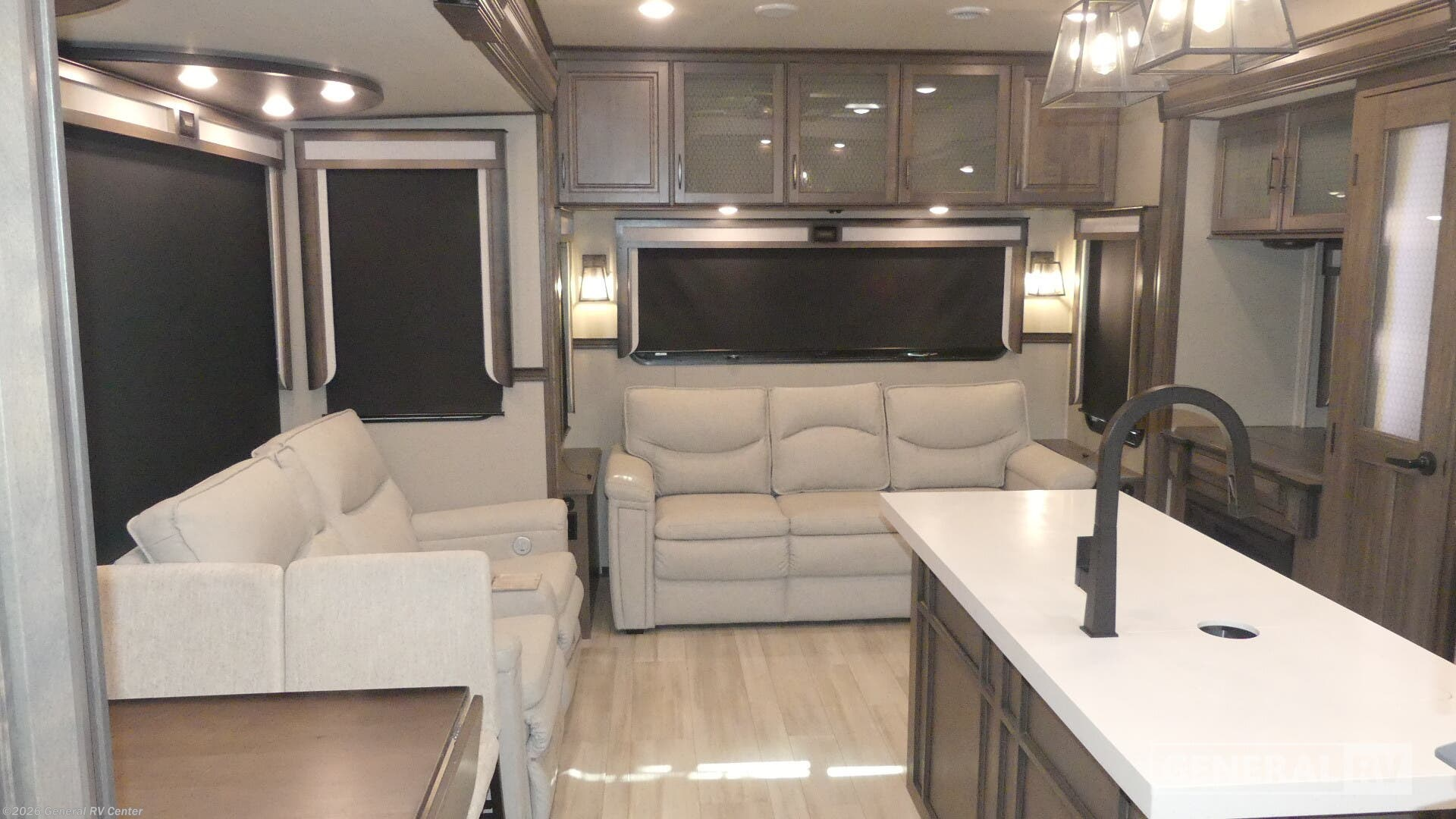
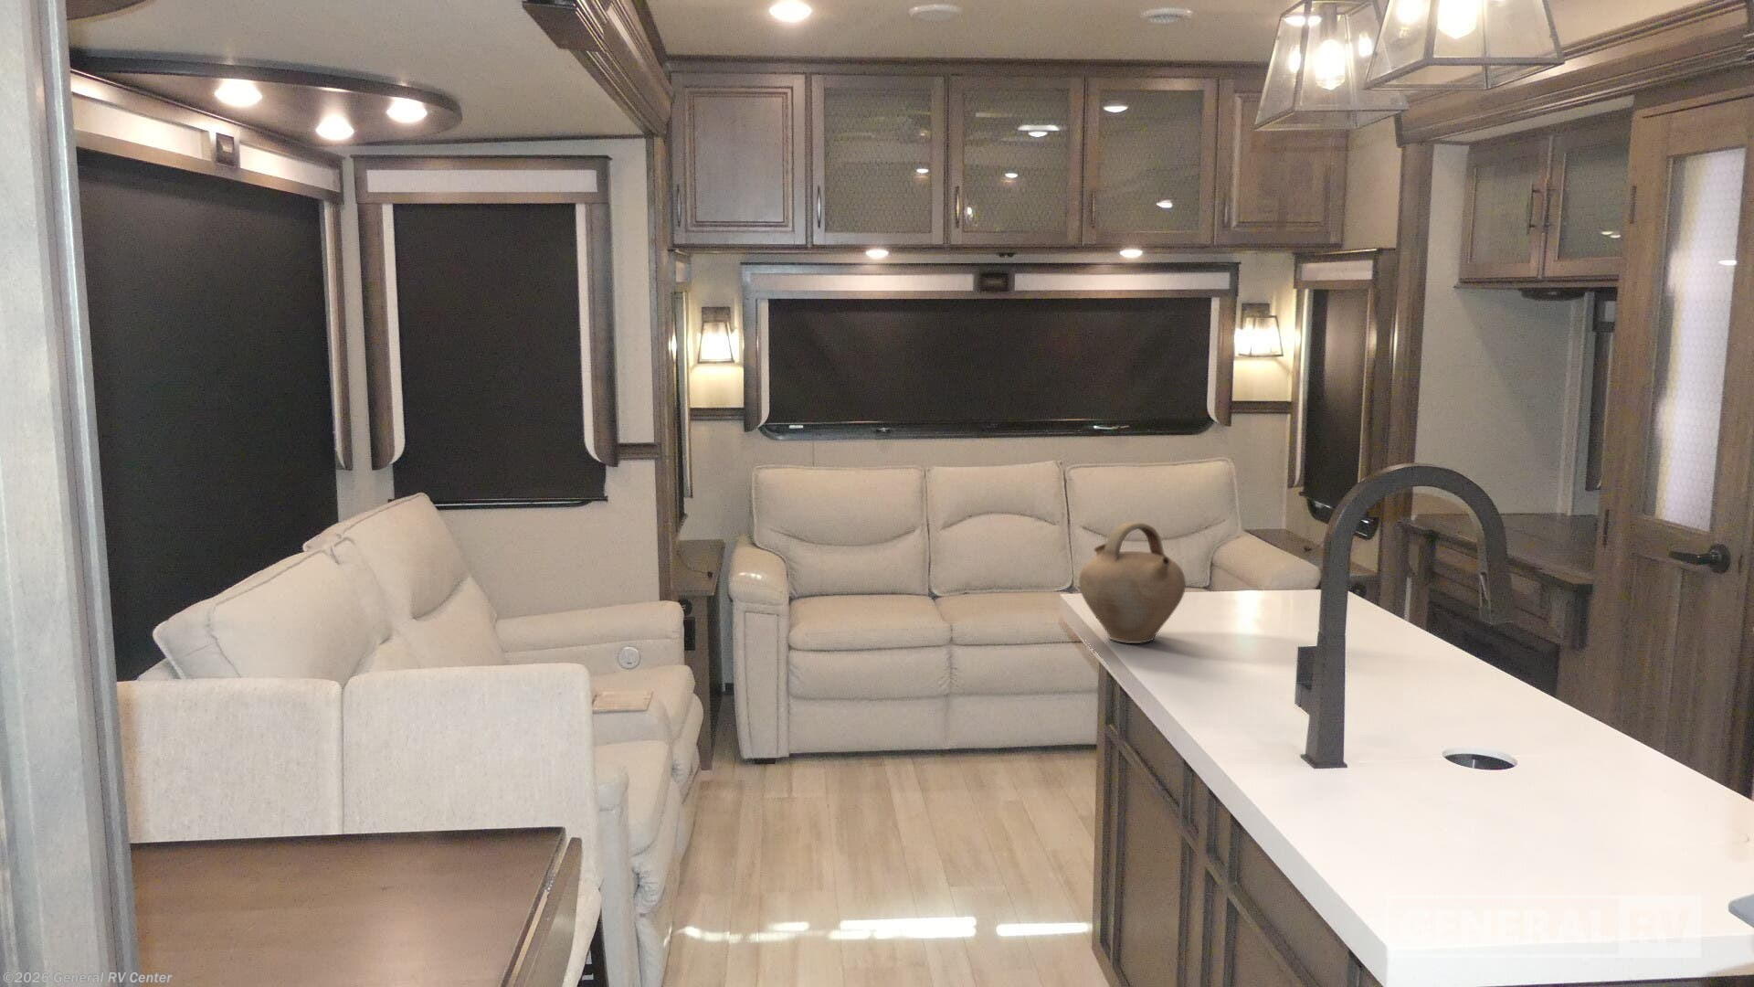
+ jug [1078,521,1187,645]
